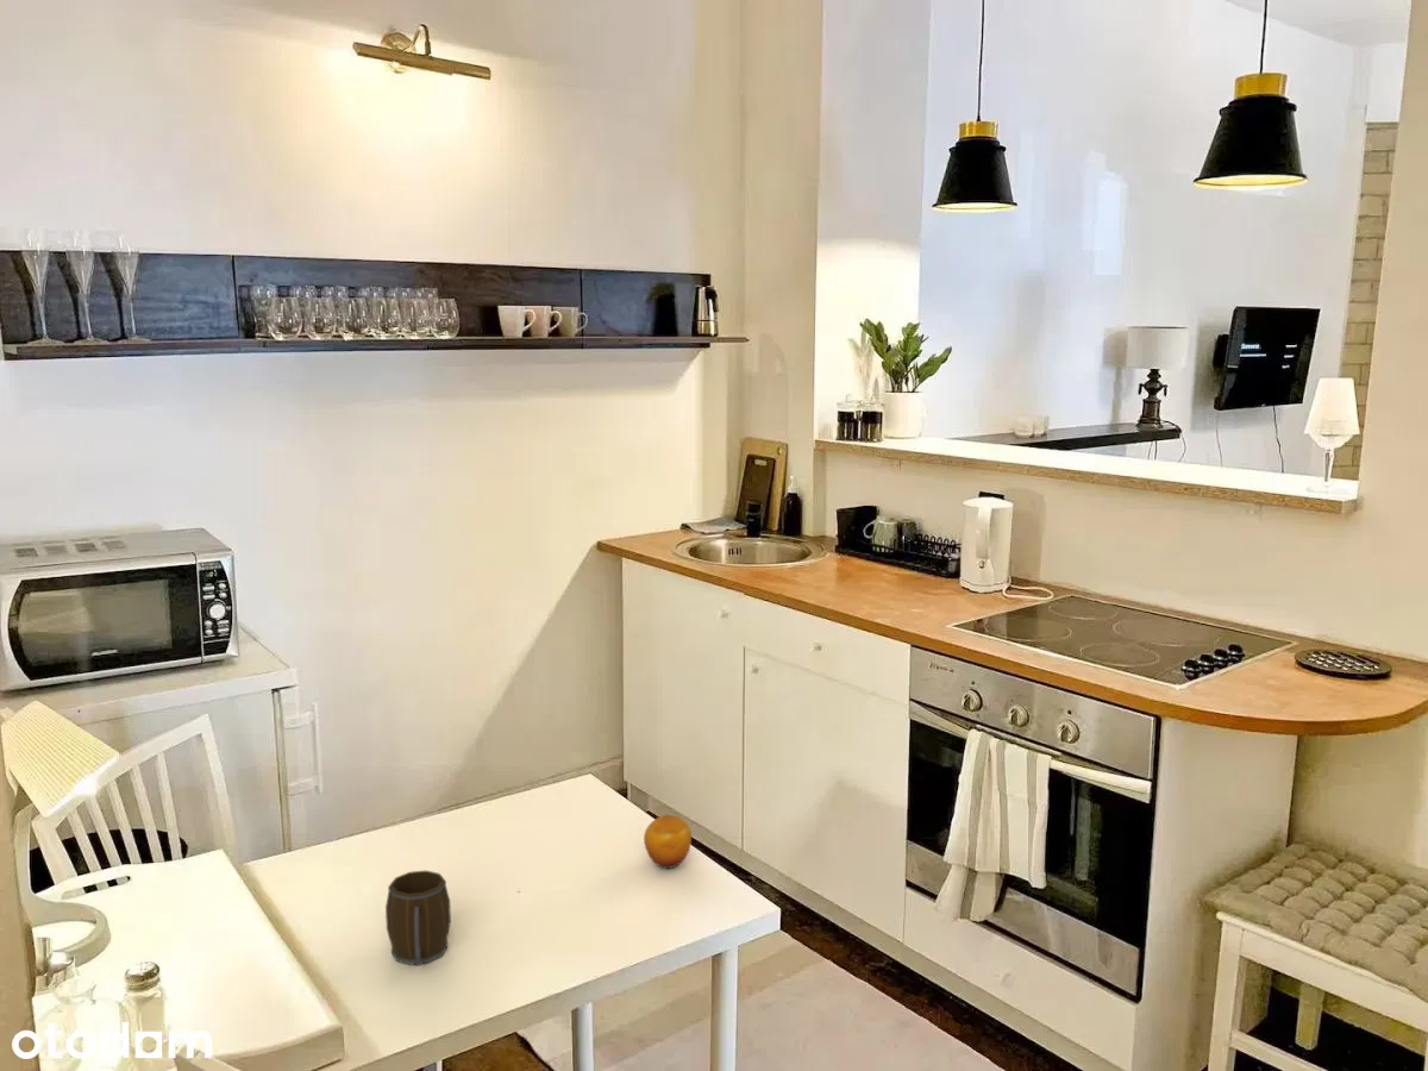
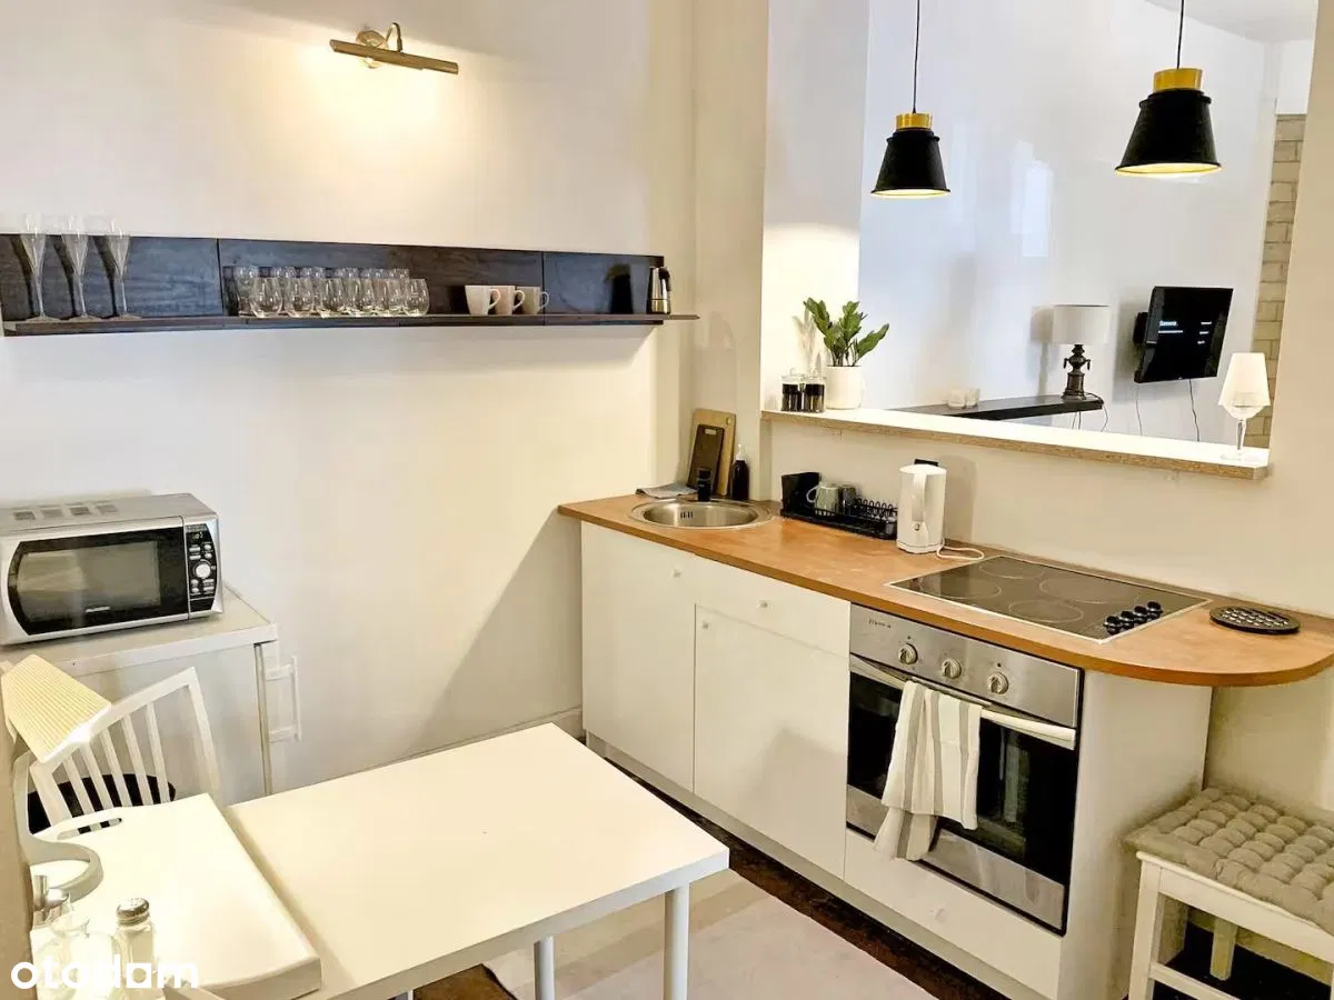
- mug [384,870,452,967]
- fruit [643,813,693,870]
